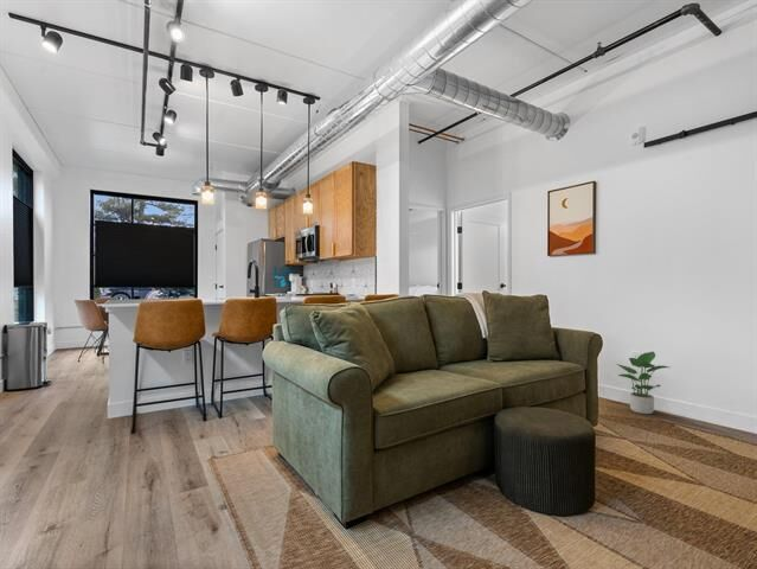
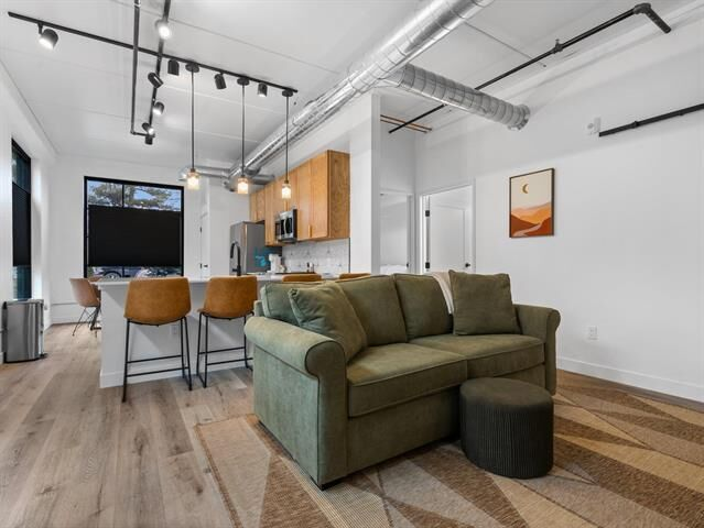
- potted plant [616,351,671,415]
